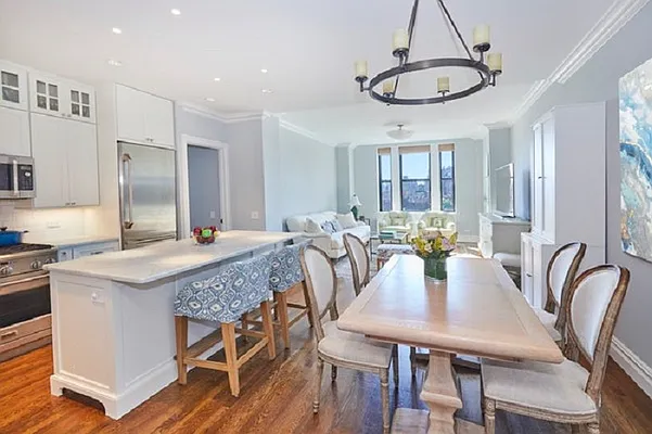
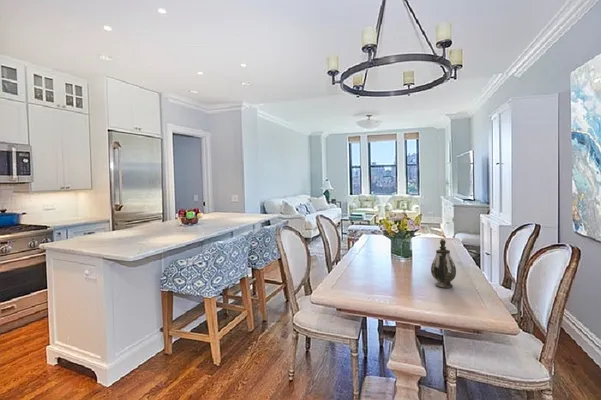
+ teapot [430,238,457,289]
